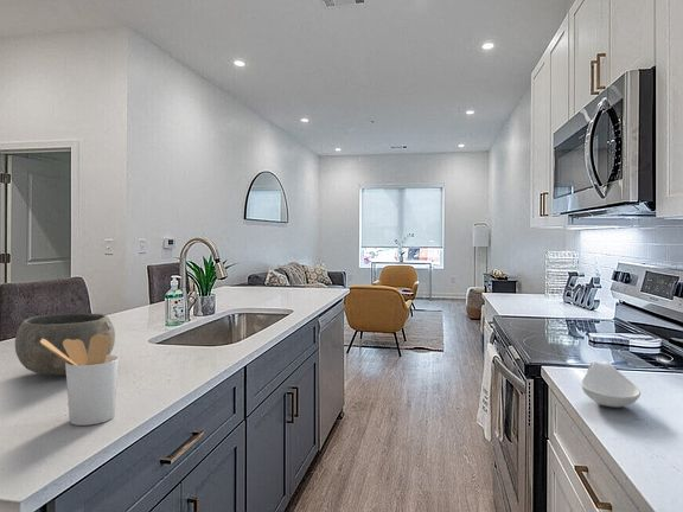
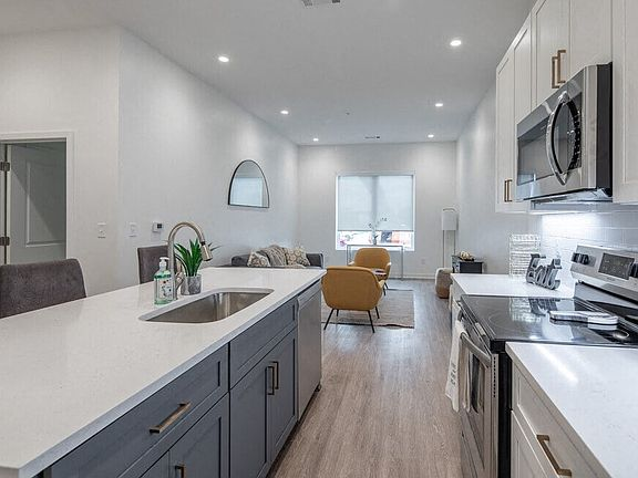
- spoon rest [580,359,641,409]
- utensil holder [40,334,120,427]
- bowl [14,312,116,377]
